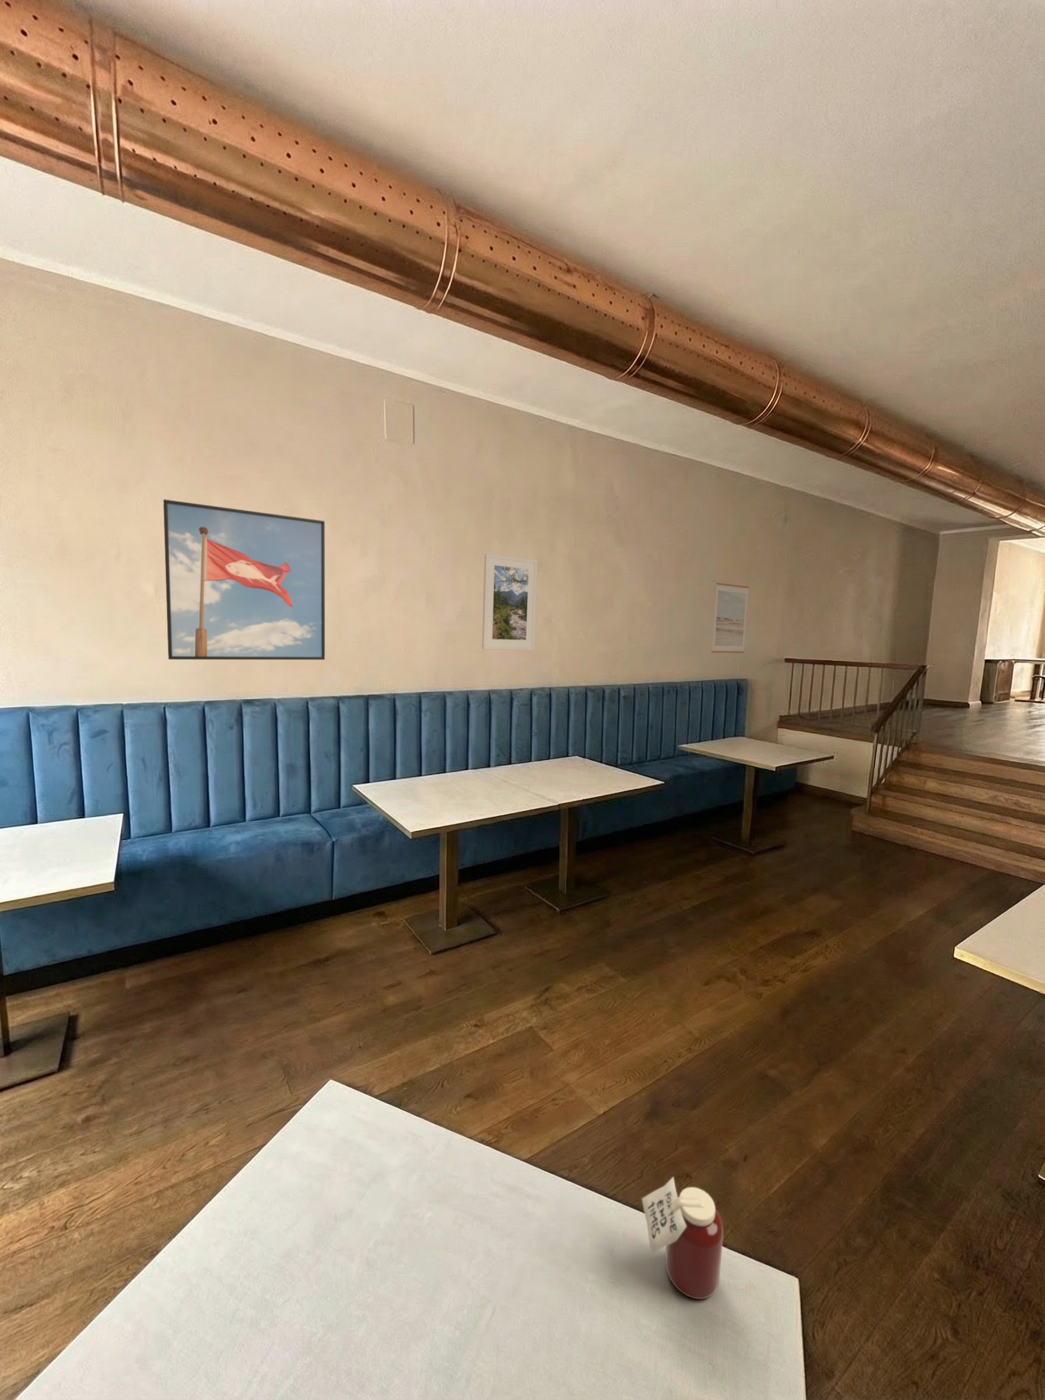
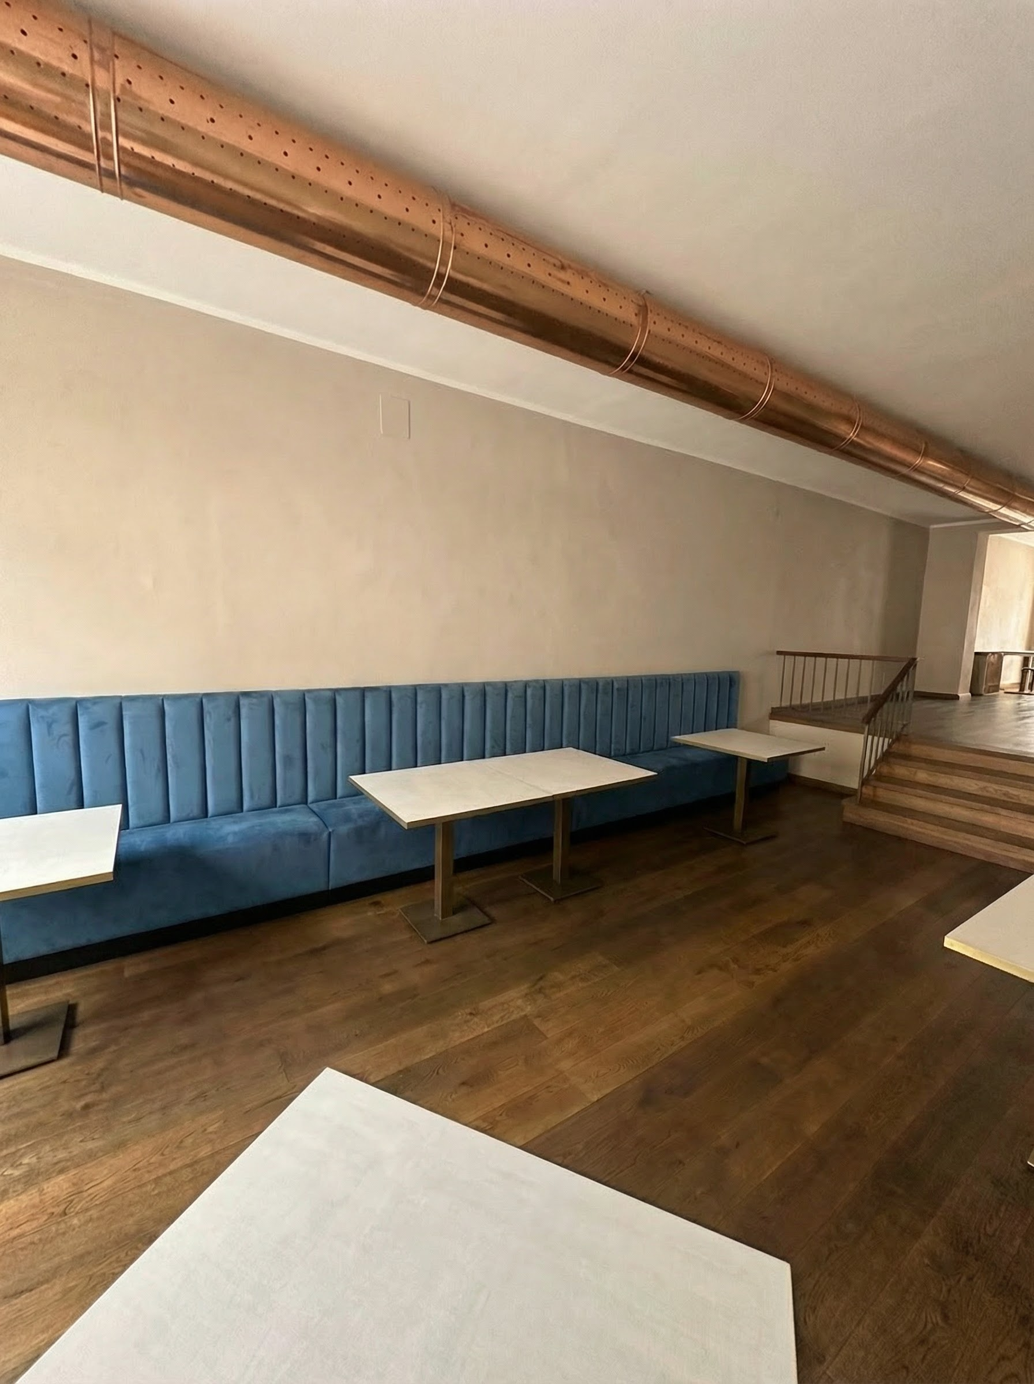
- jar [641,1176,723,1300]
- wall art [711,582,750,654]
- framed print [162,499,325,660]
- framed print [481,553,538,650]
